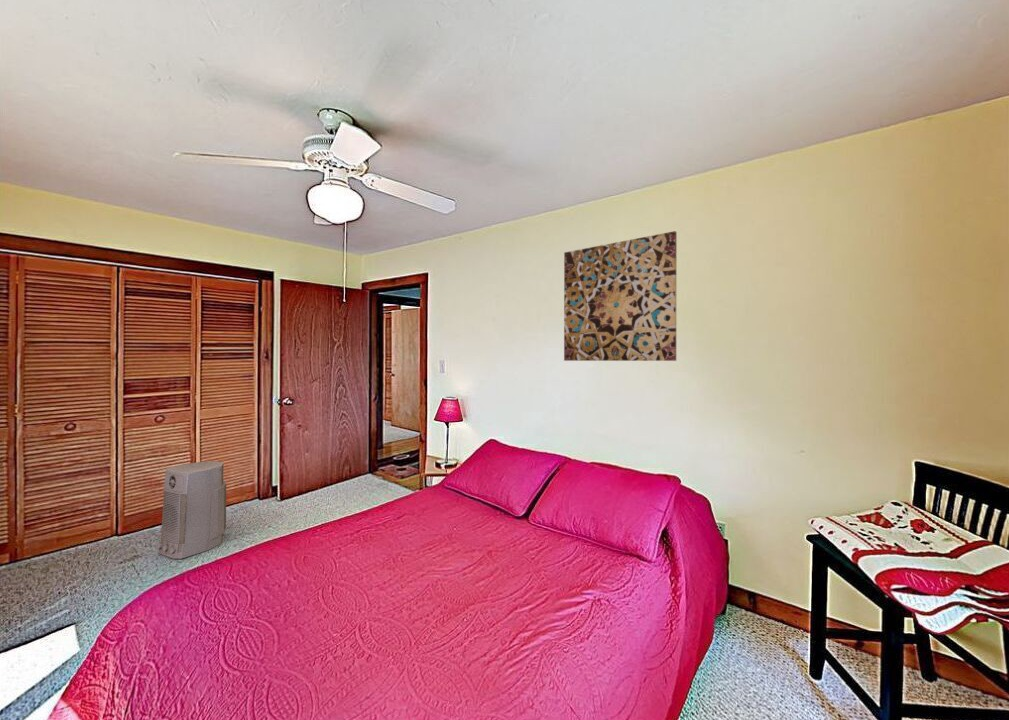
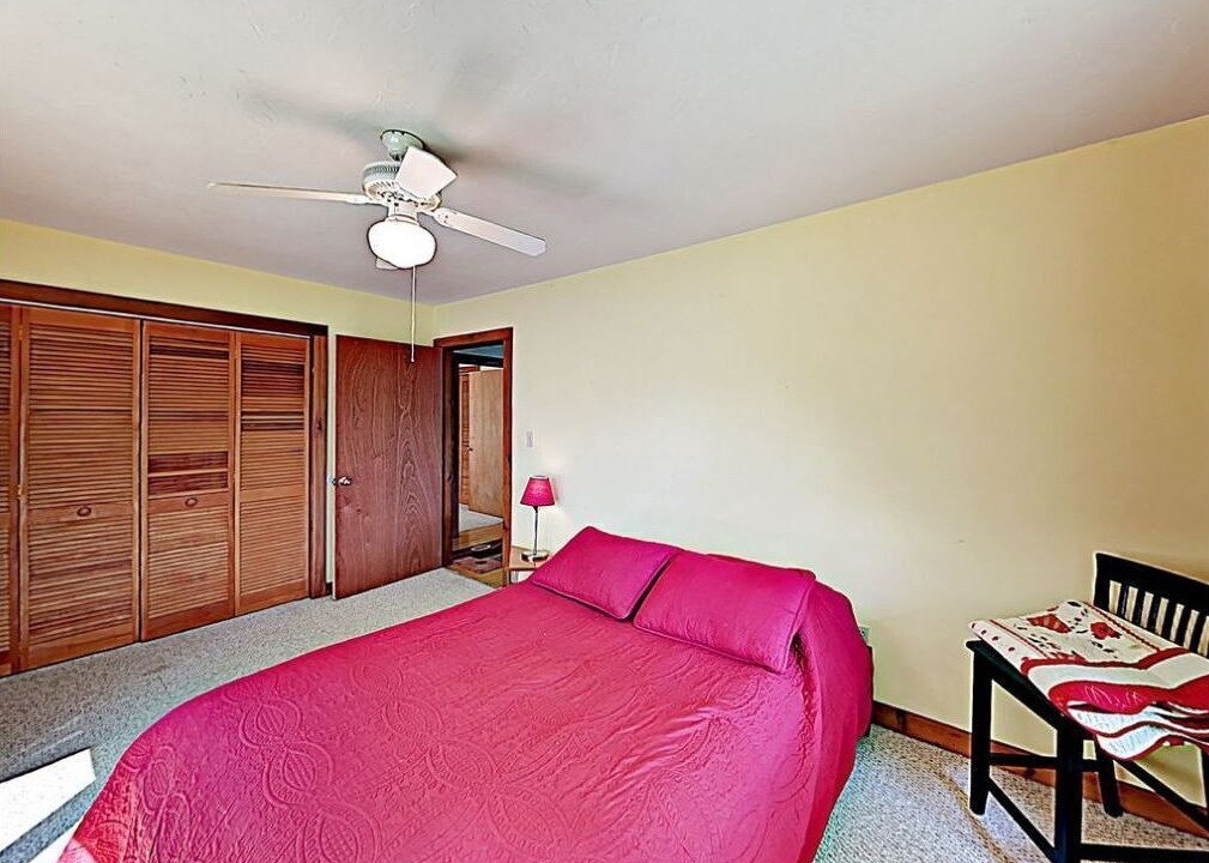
- air purifier [155,460,227,560]
- wall art [563,230,677,362]
